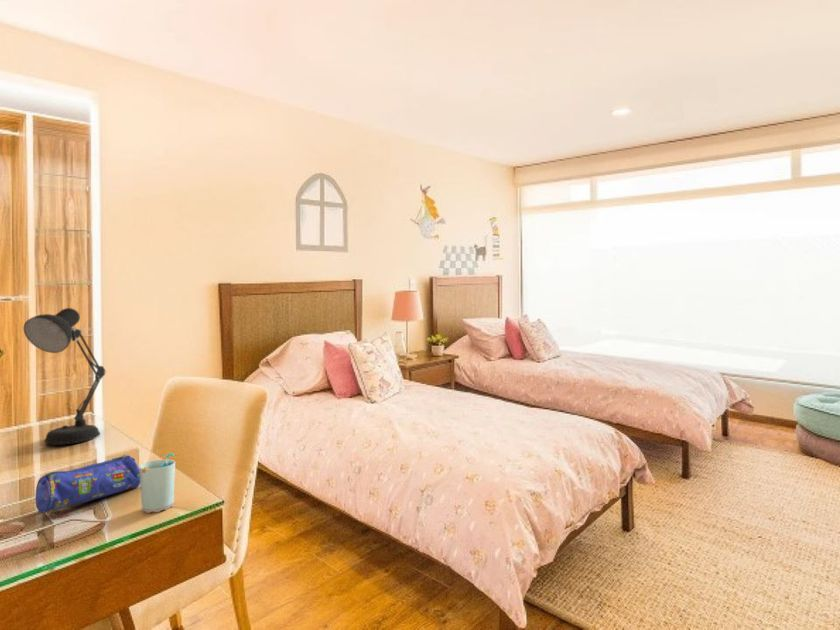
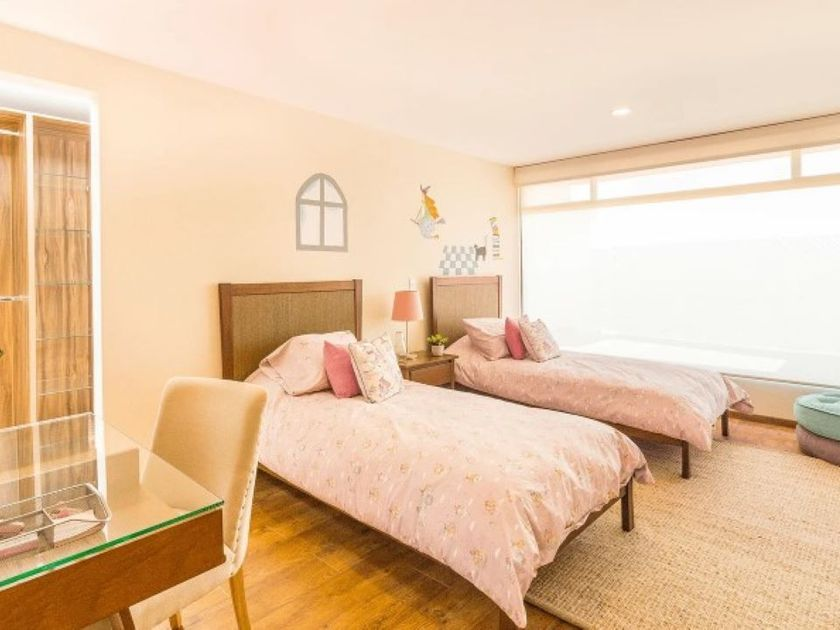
- desk lamp [23,307,107,446]
- cup [138,452,176,514]
- pencil case [34,453,140,514]
